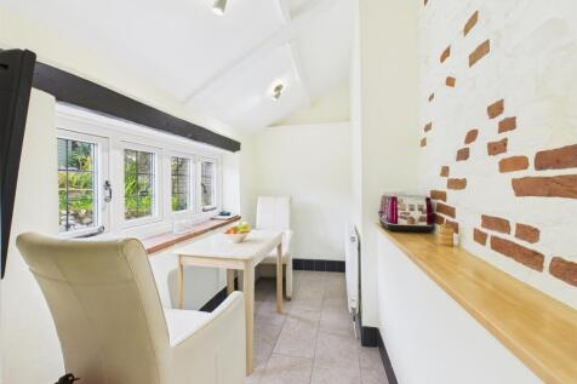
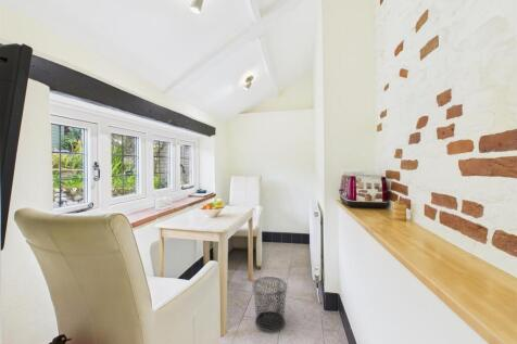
+ waste bin [251,276,288,333]
